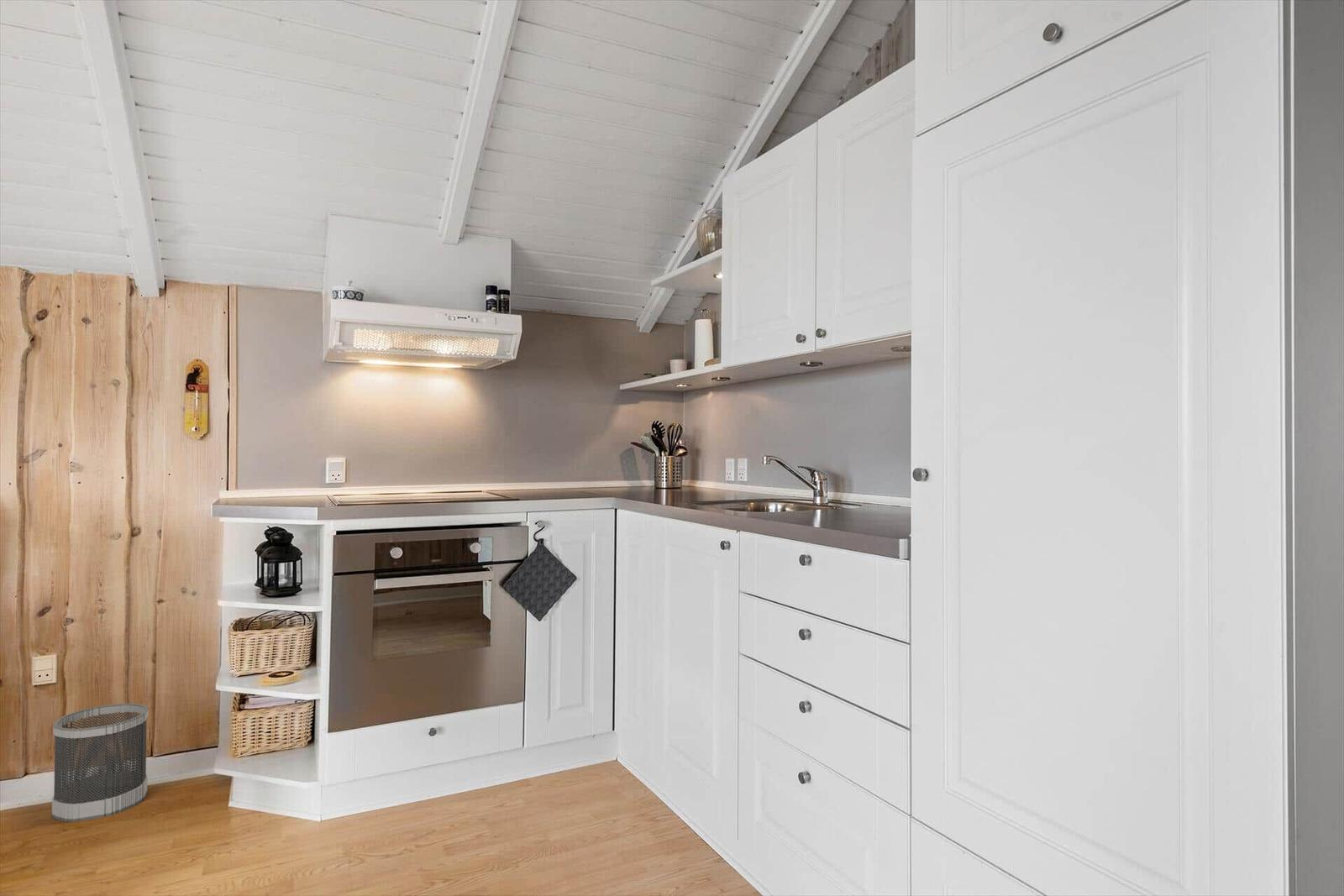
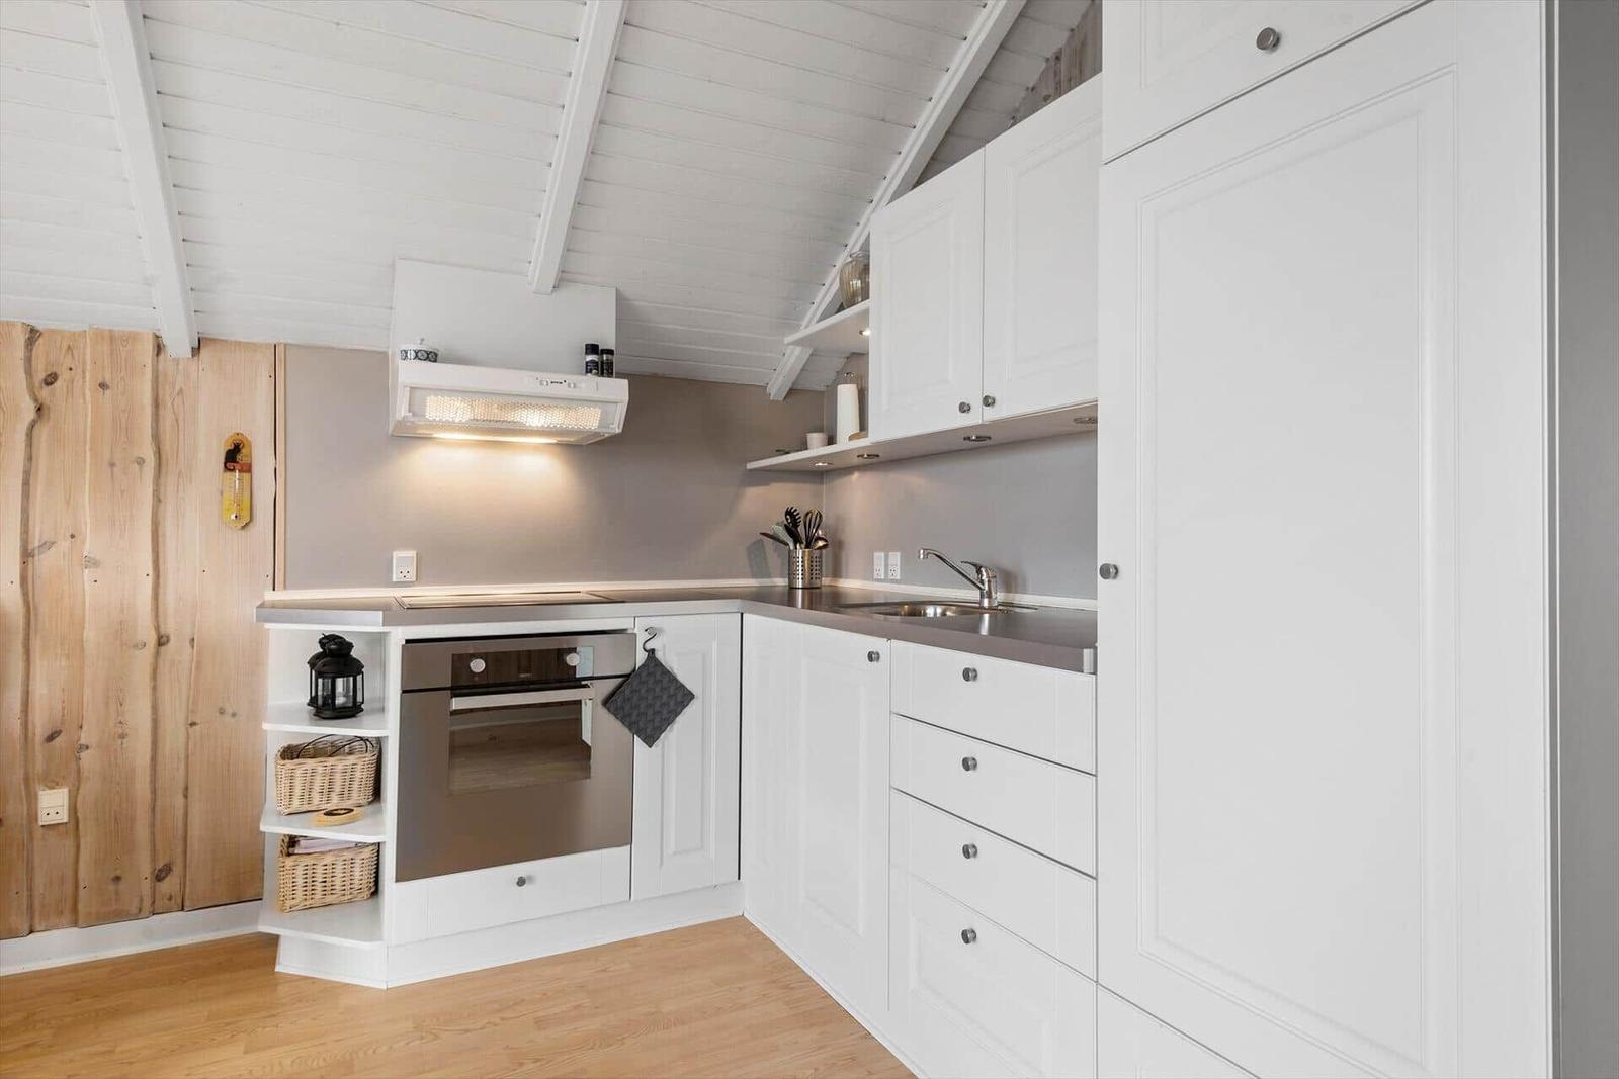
- wastebasket [51,702,150,823]
